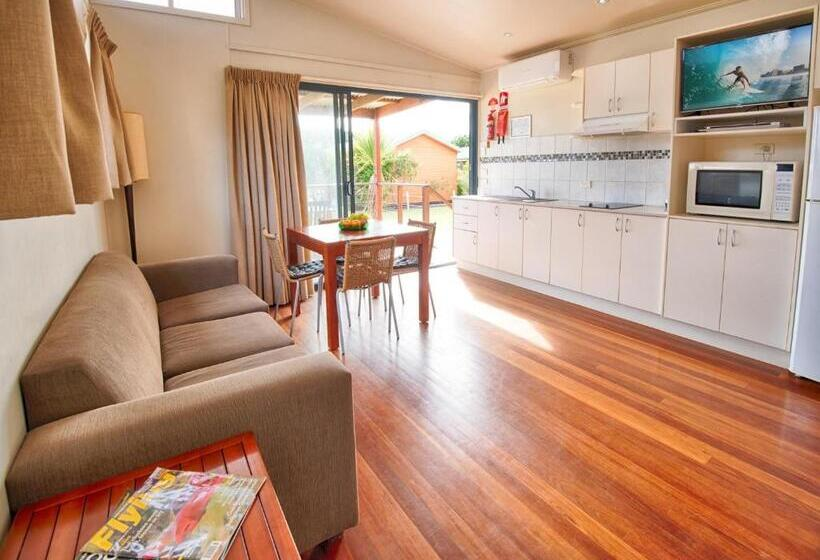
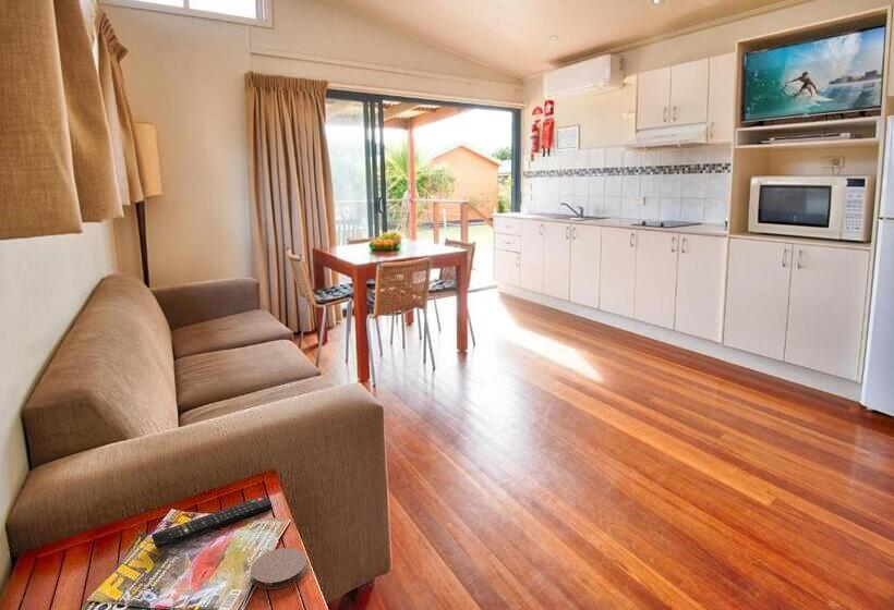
+ coaster [250,547,309,590]
+ remote control [150,495,273,550]
